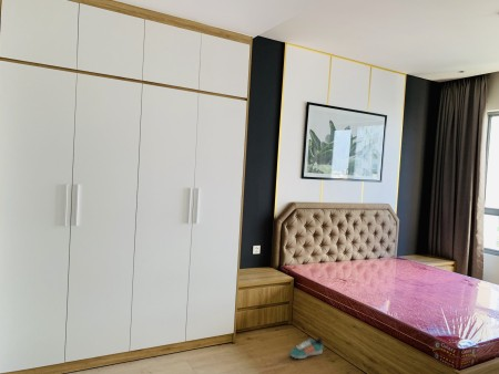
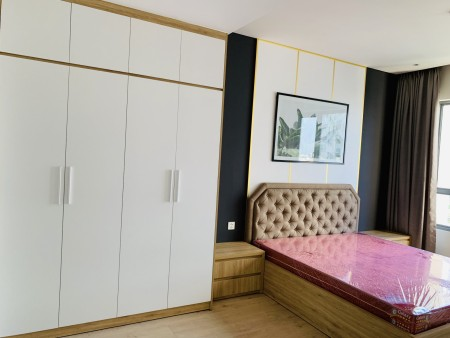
- sneaker [288,336,324,360]
